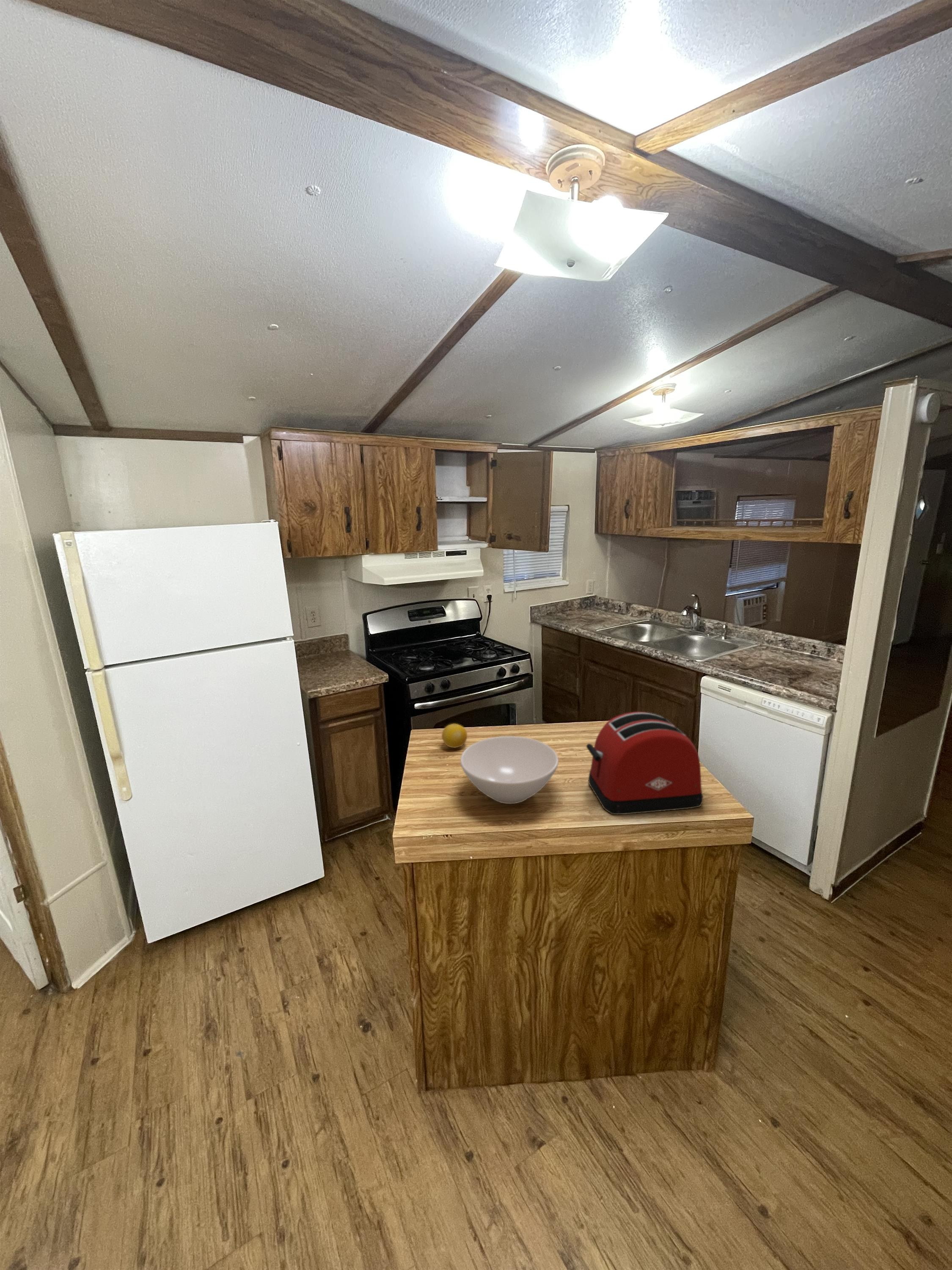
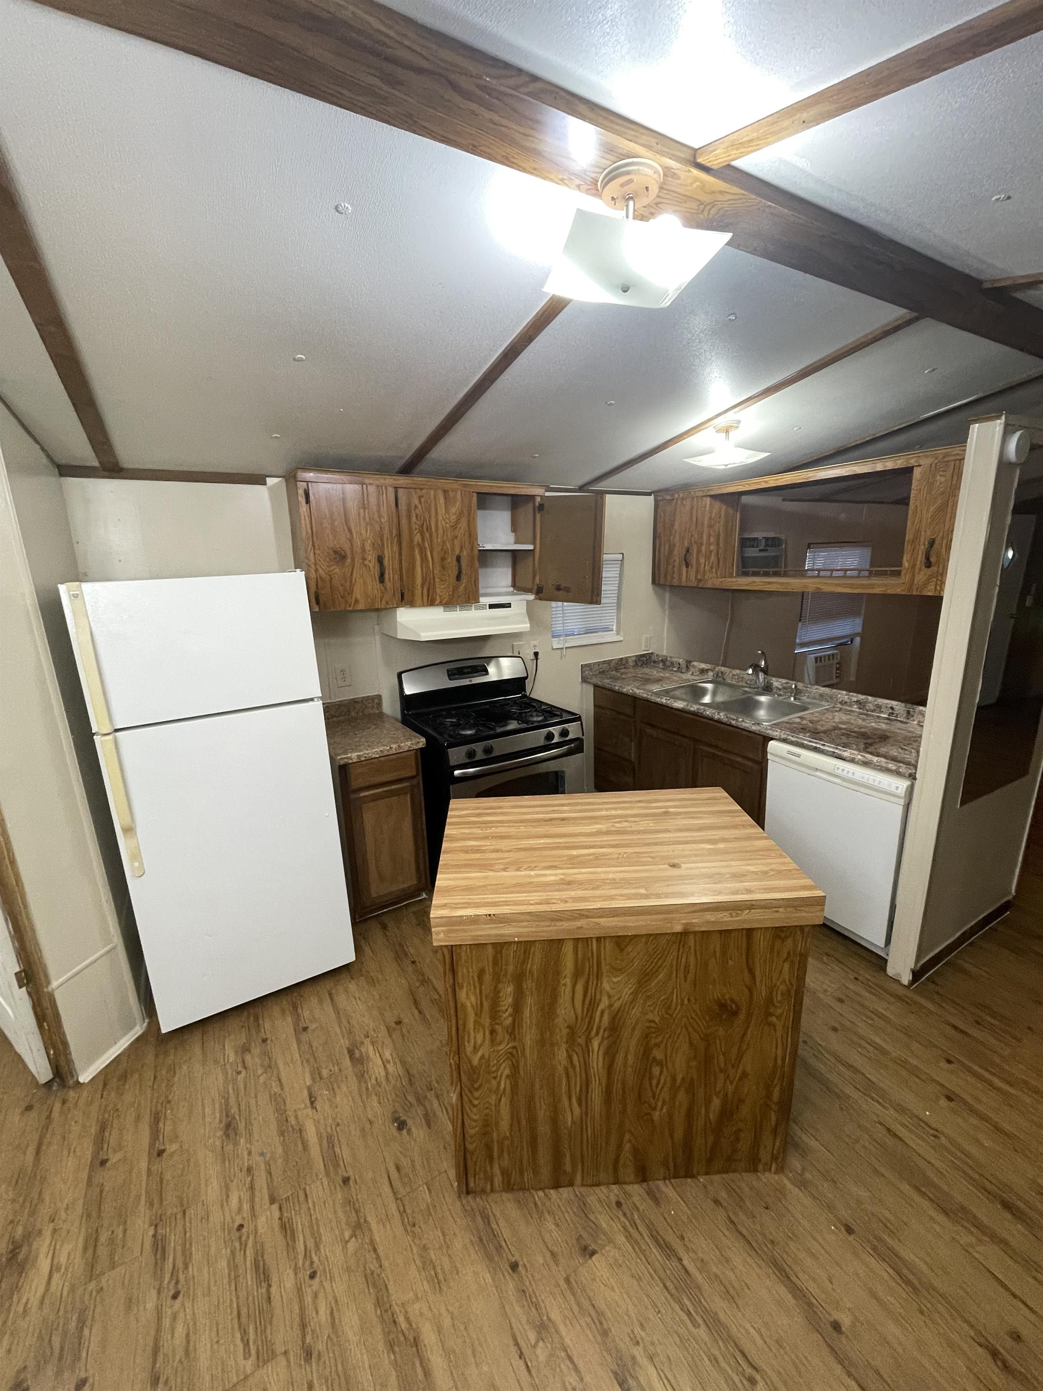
- toaster [586,711,704,815]
- bowl [460,736,559,804]
- fruit [441,723,468,748]
